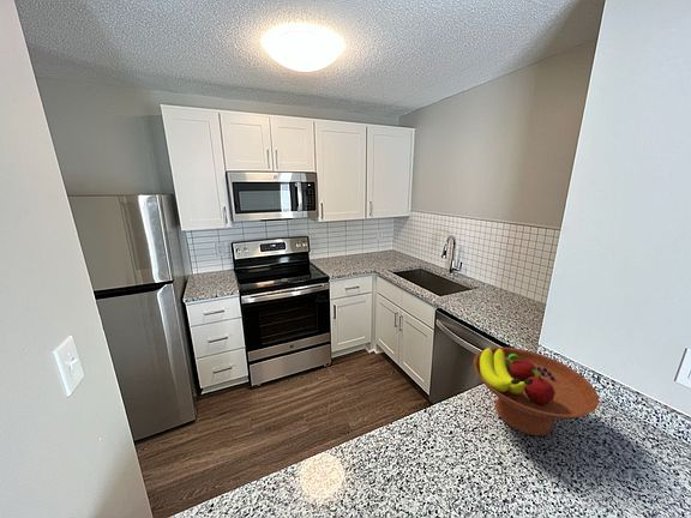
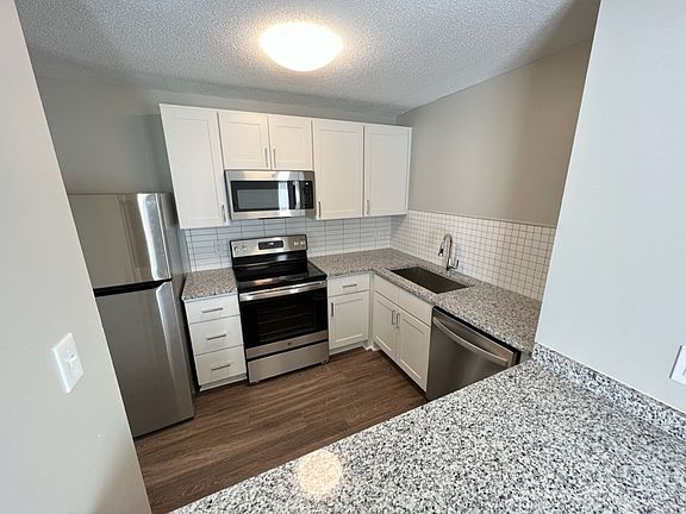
- fruit bowl [473,347,600,438]
